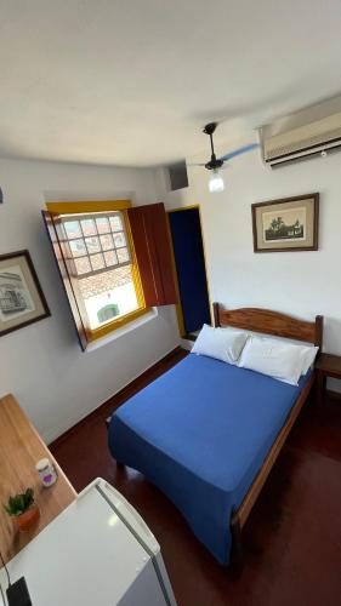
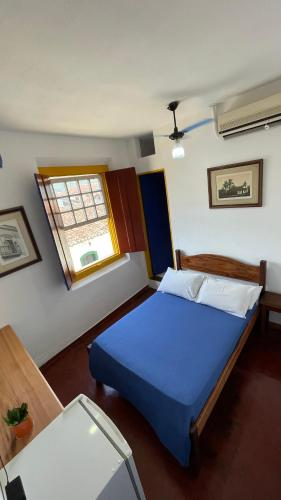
- toy [34,457,59,488]
